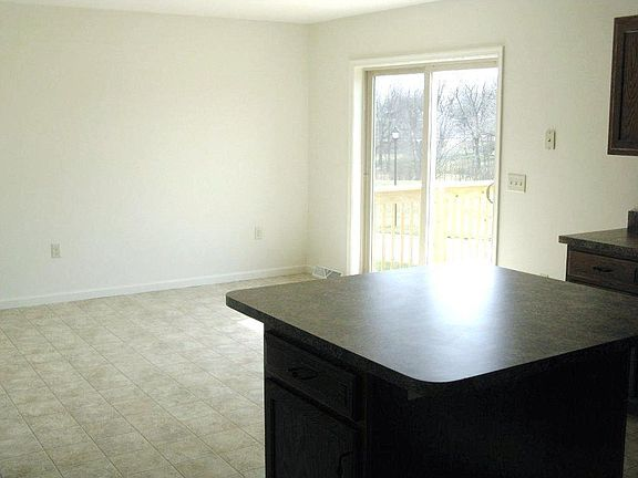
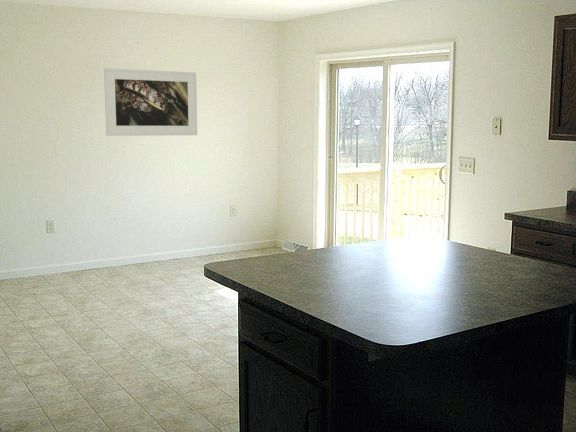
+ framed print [103,67,198,137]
